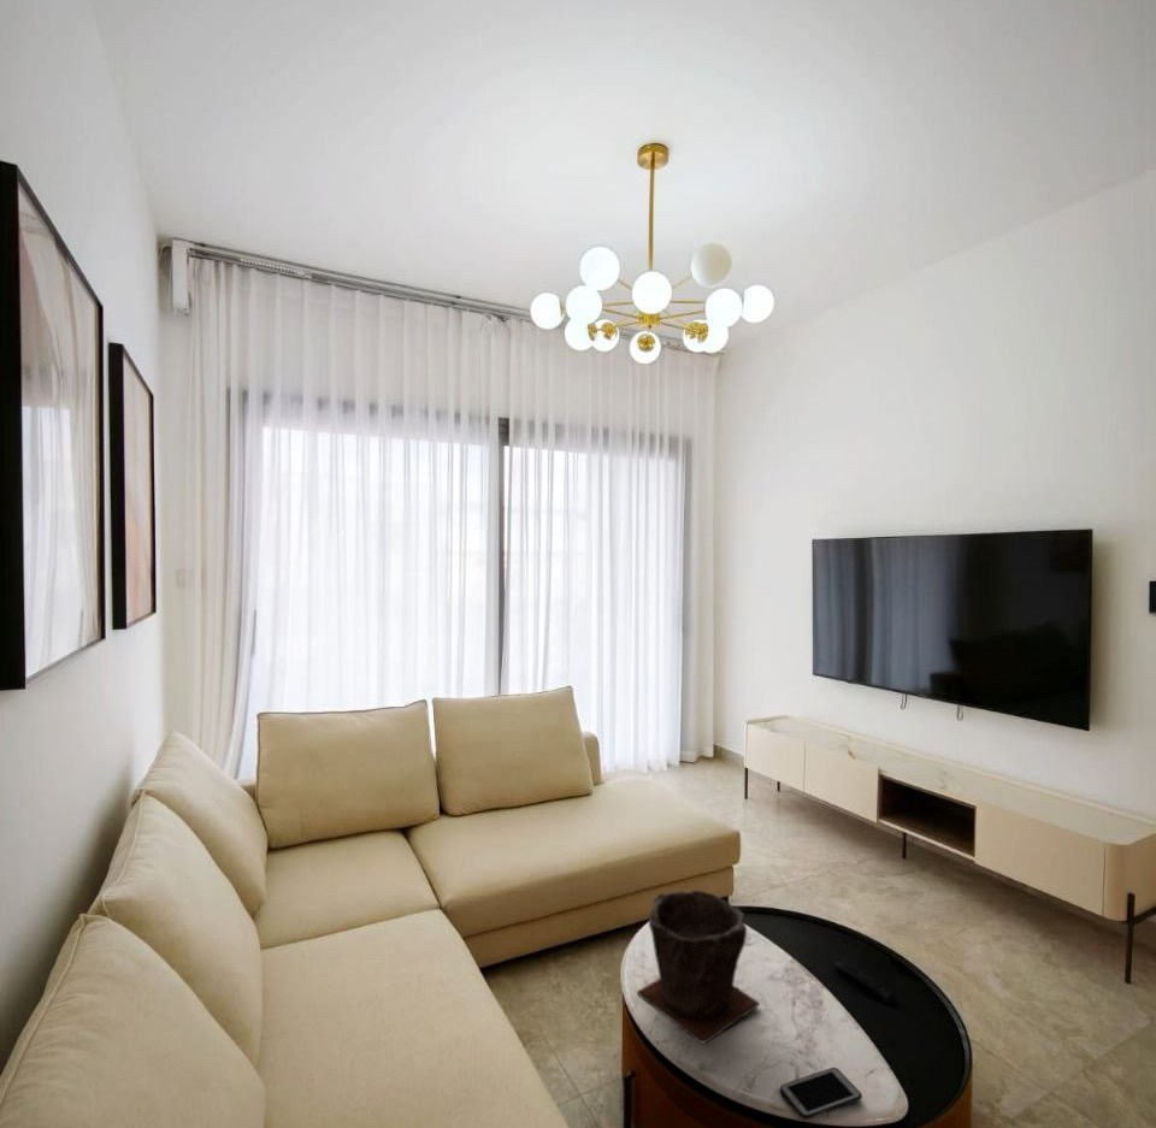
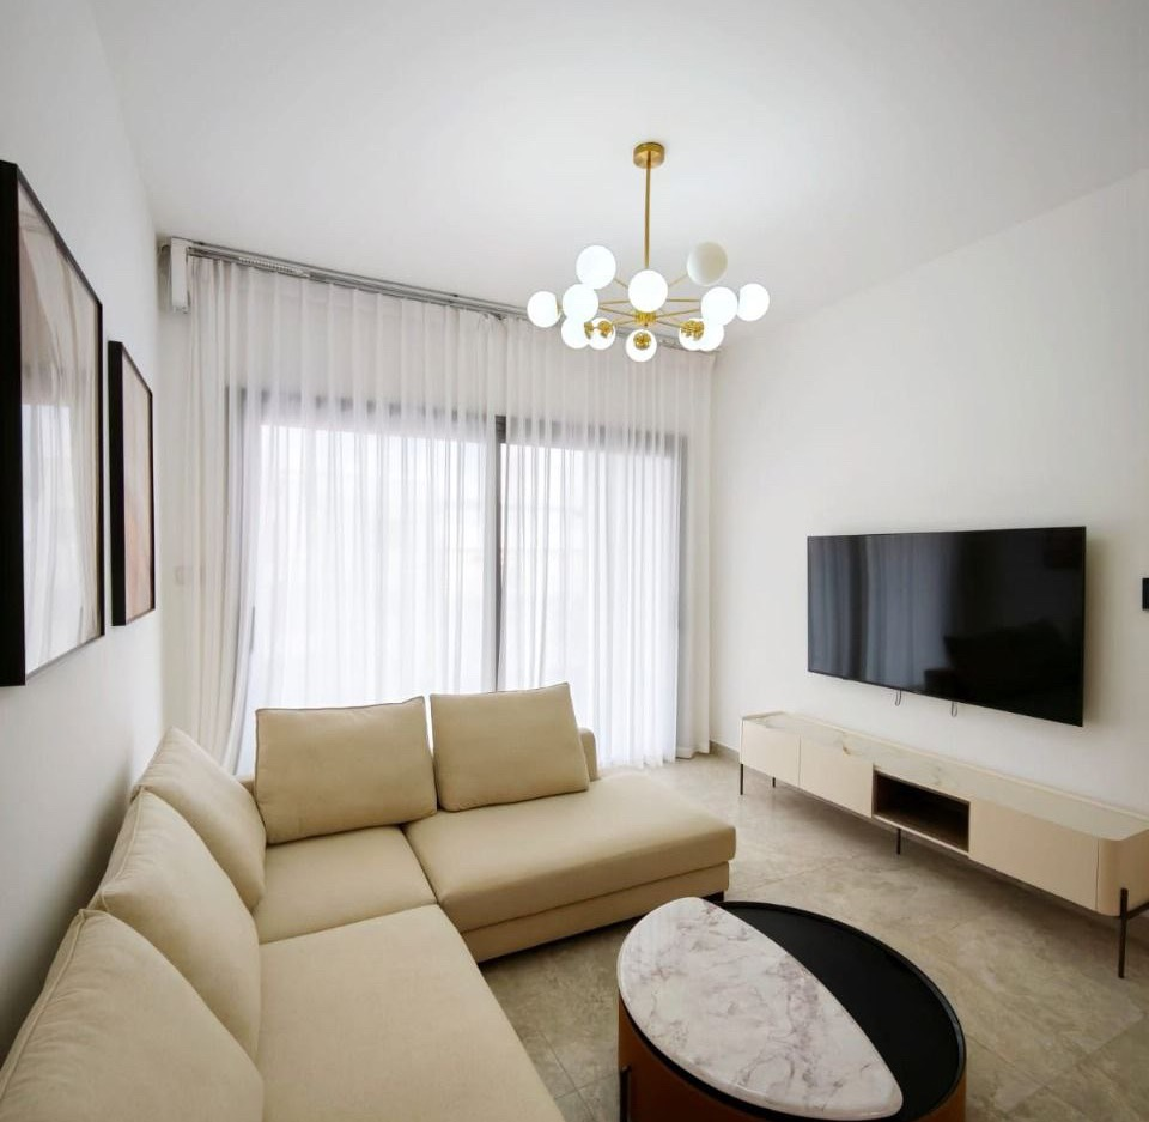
- remote control [834,961,897,1004]
- cell phone [779,1067,863,1121]
- plant pot [636,888,761,1045]
